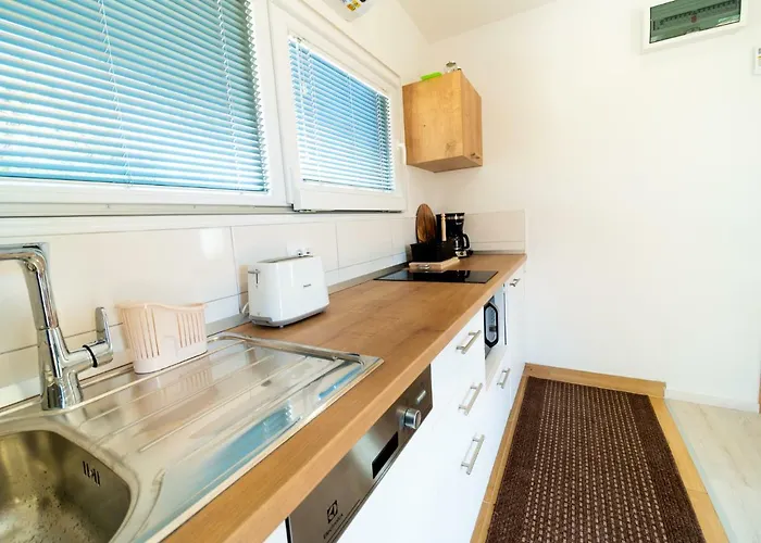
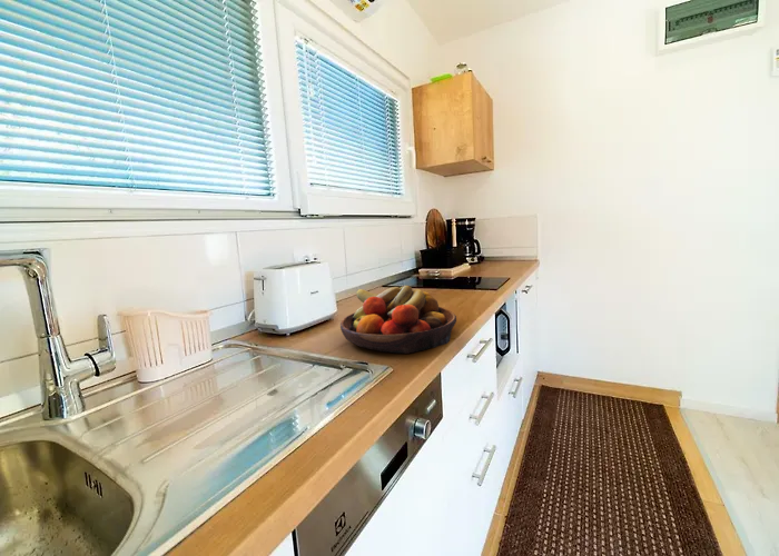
+ fruit bowl [339,285,457,355]
